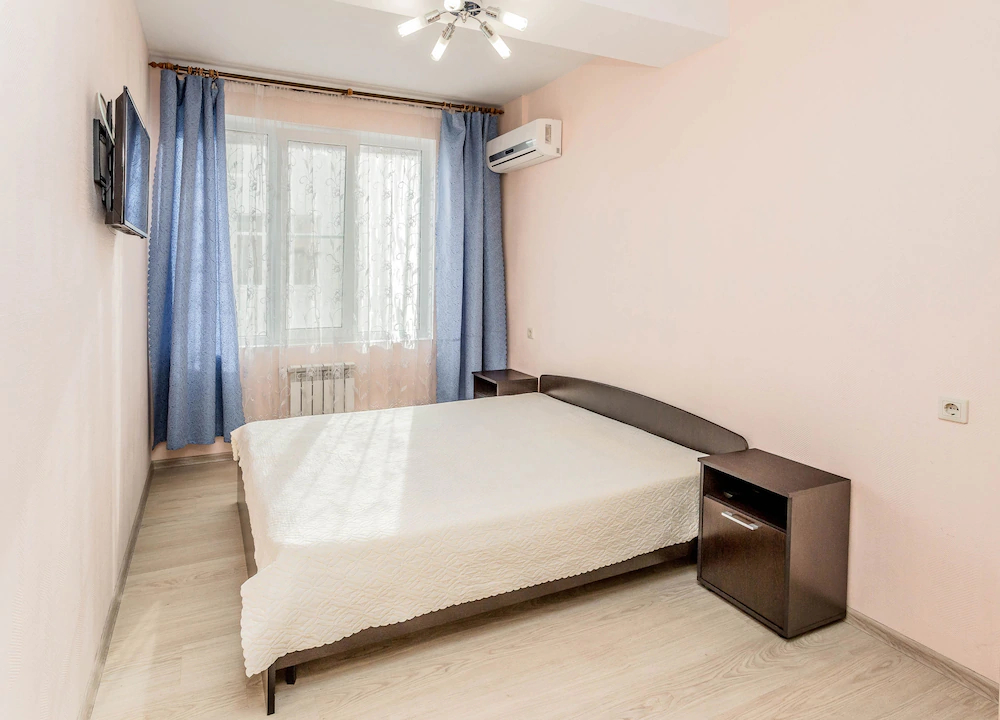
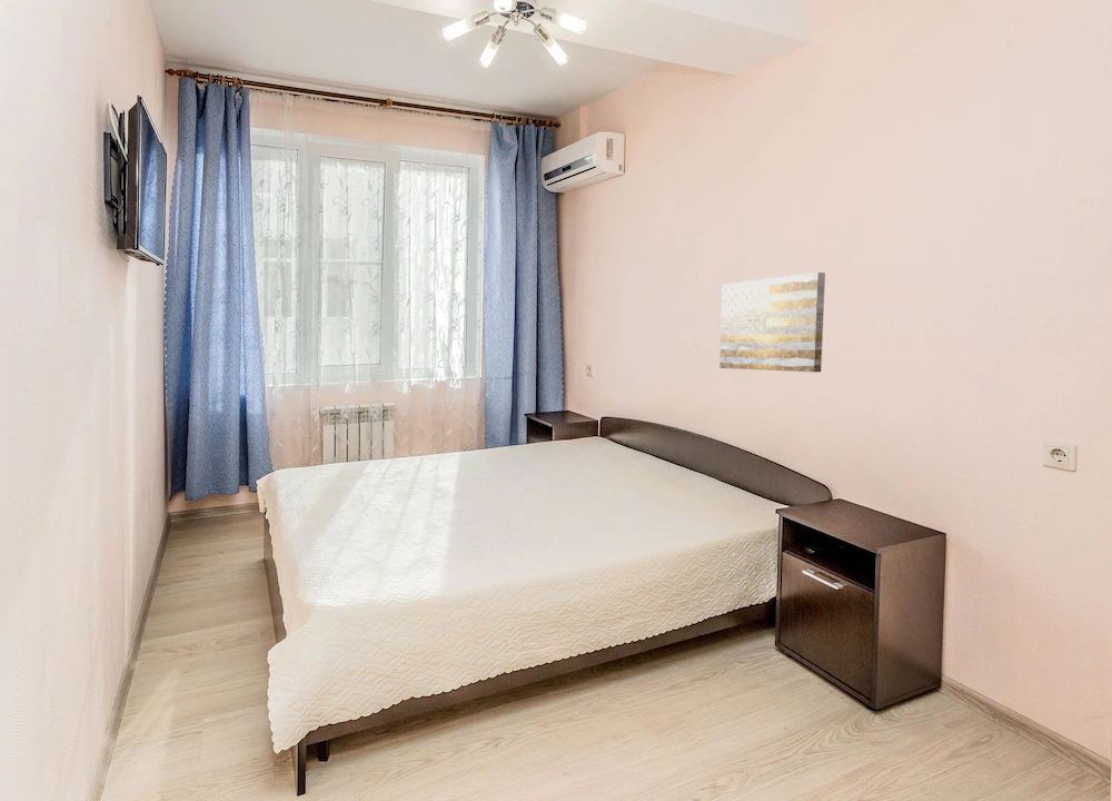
+ wall art [718,271,826,373]
